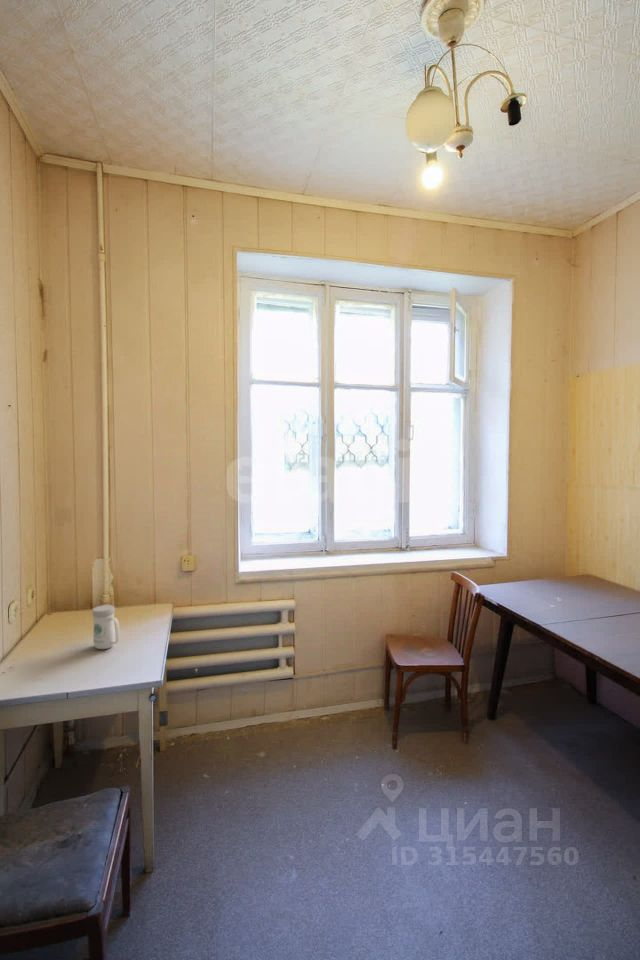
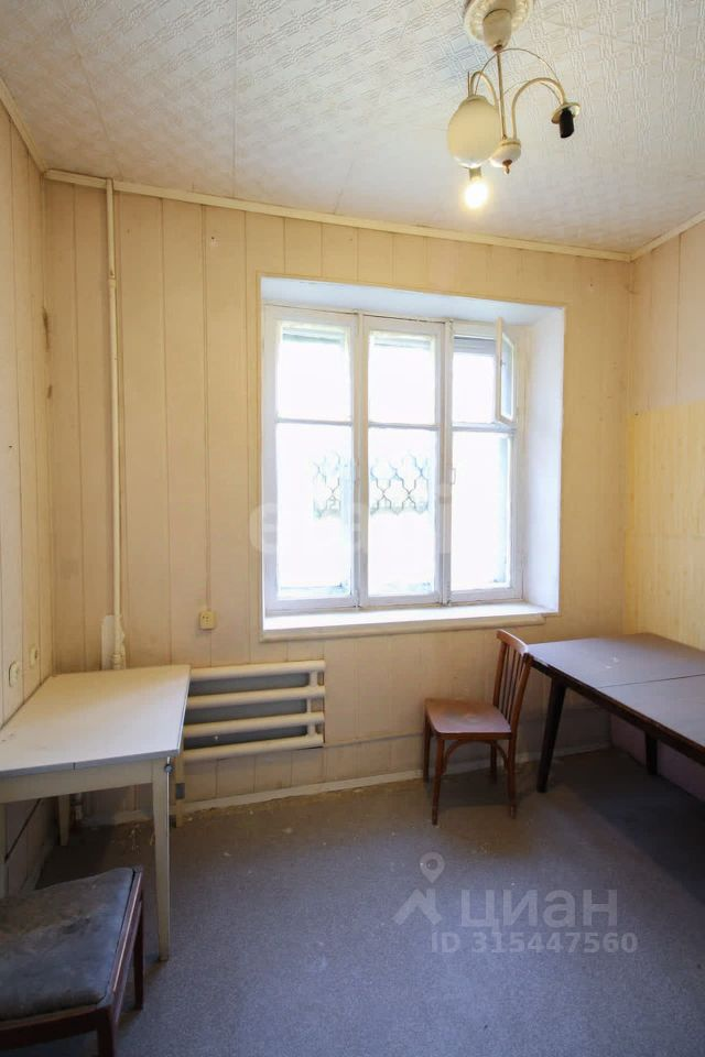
- mug [91,604,121,650]
